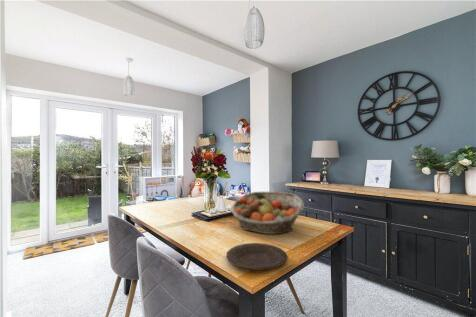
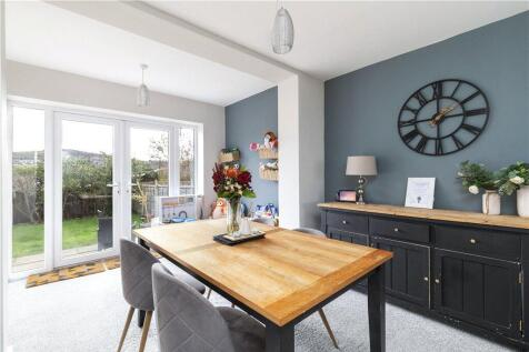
- plate [225,242,288,271]
- fruit basket [230,191,305,235]
